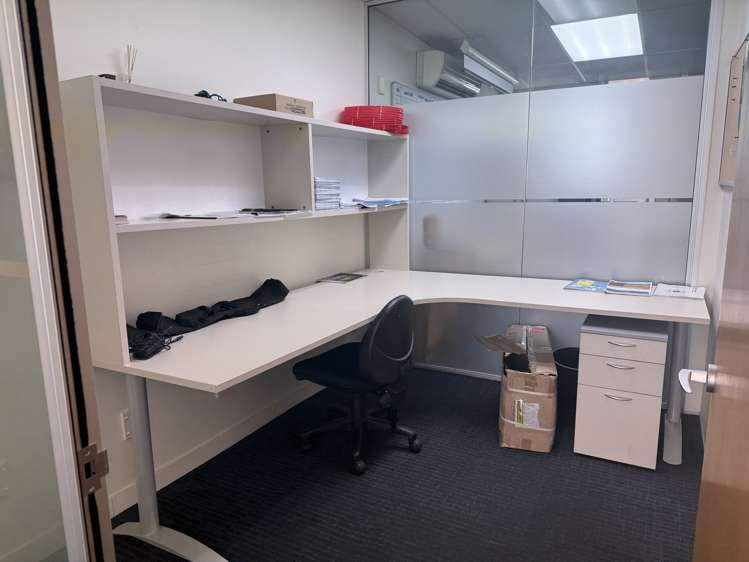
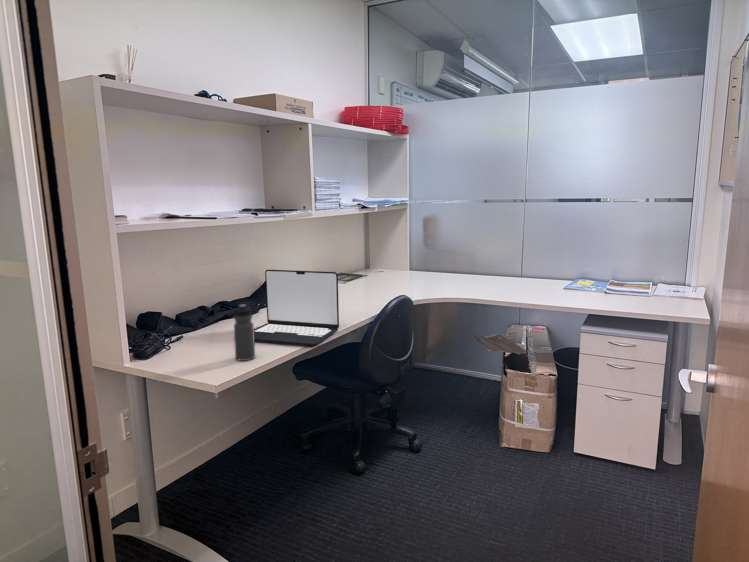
+ laptop [254,269,340,347]
+ water bottle [233,304,256,362]
